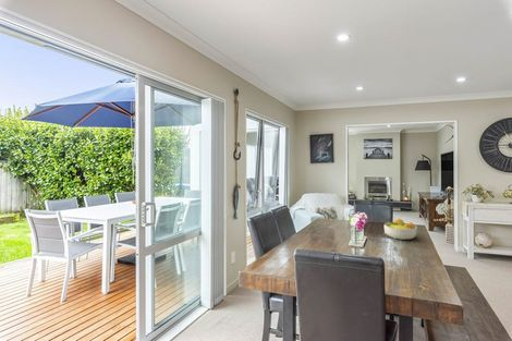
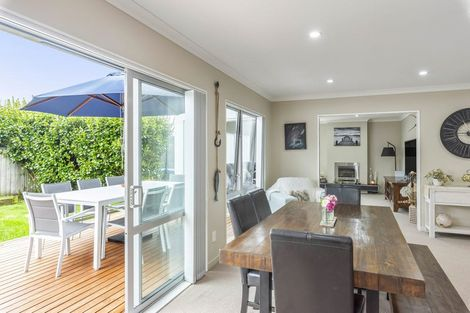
- fruit bowl [382,218,418,241]
